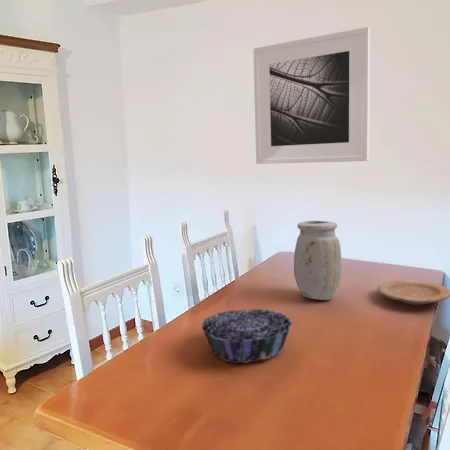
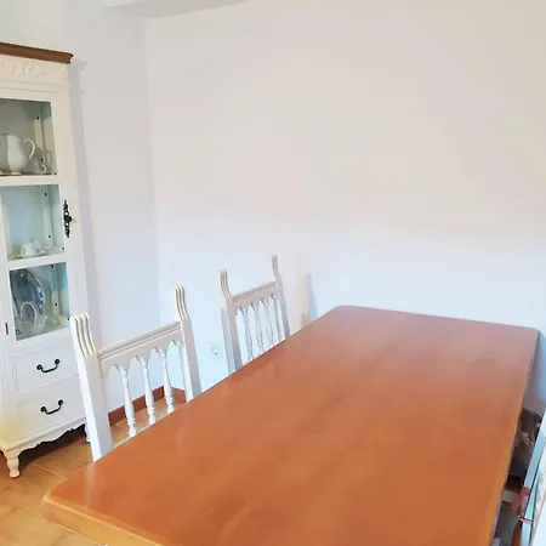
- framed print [252,26,371,165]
- vase [293,220,342,301]
- plate [377,279,450,305]
- decorative bowl [201,308,294,364]
